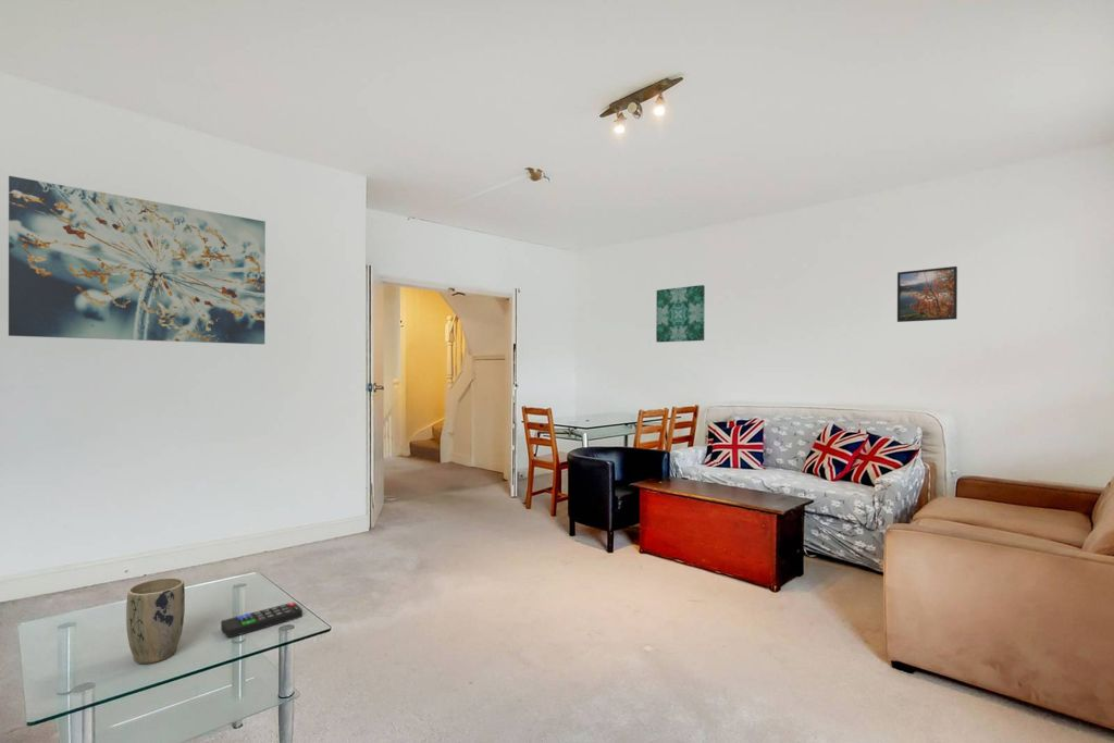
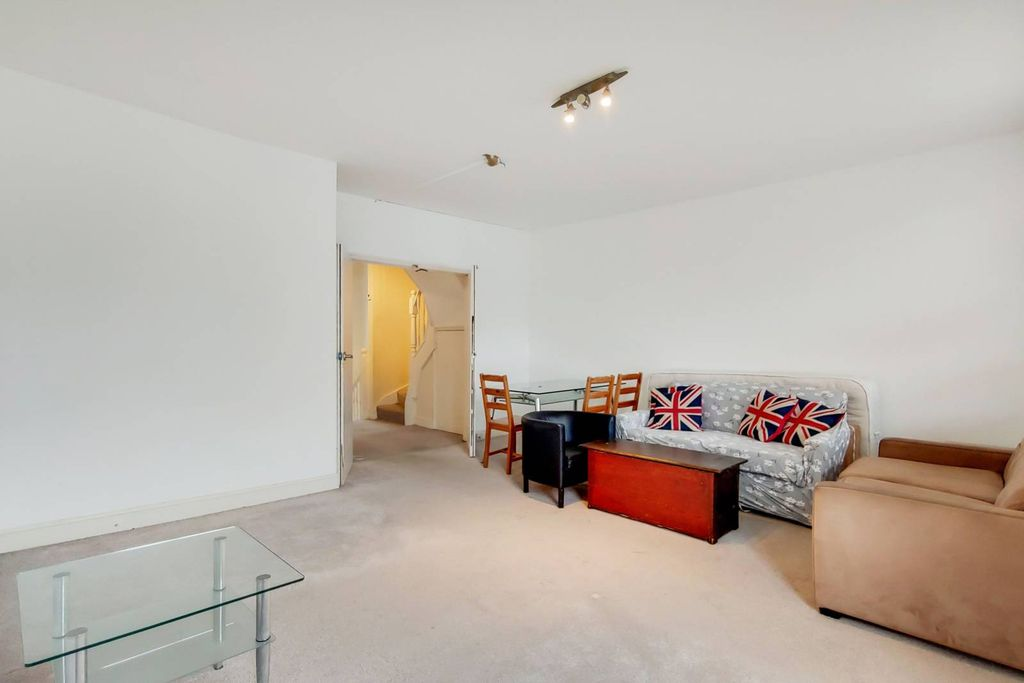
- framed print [896,265,958,323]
- wall art [655,284,706,344]
- plant pot [125,577,186,665]
- remote control [220,602,304,639]
- wall art [8,175,267,345]
